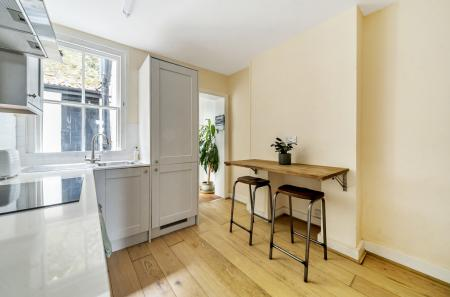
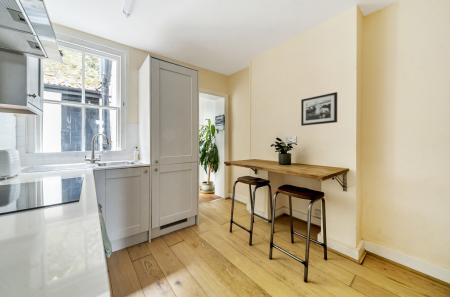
+ picture frame [300,91,338,127]
